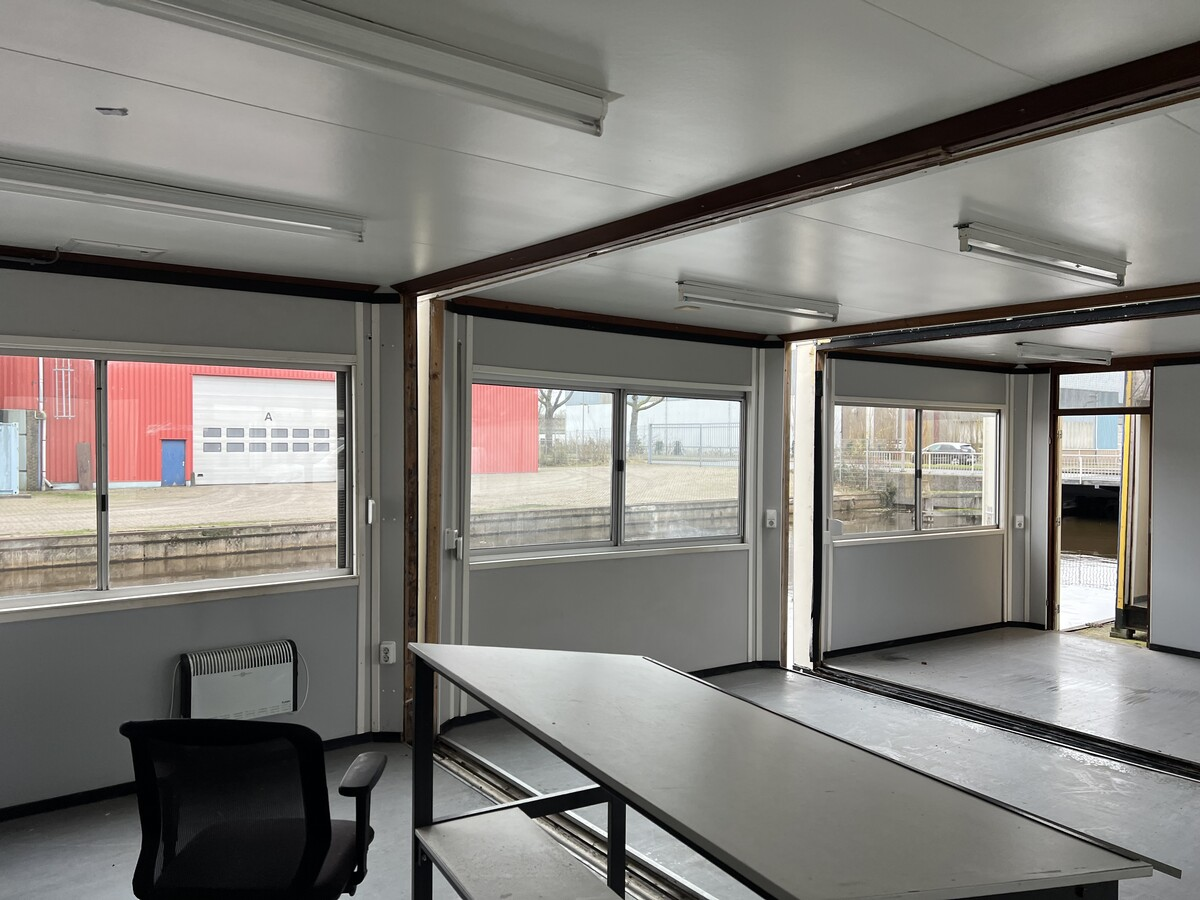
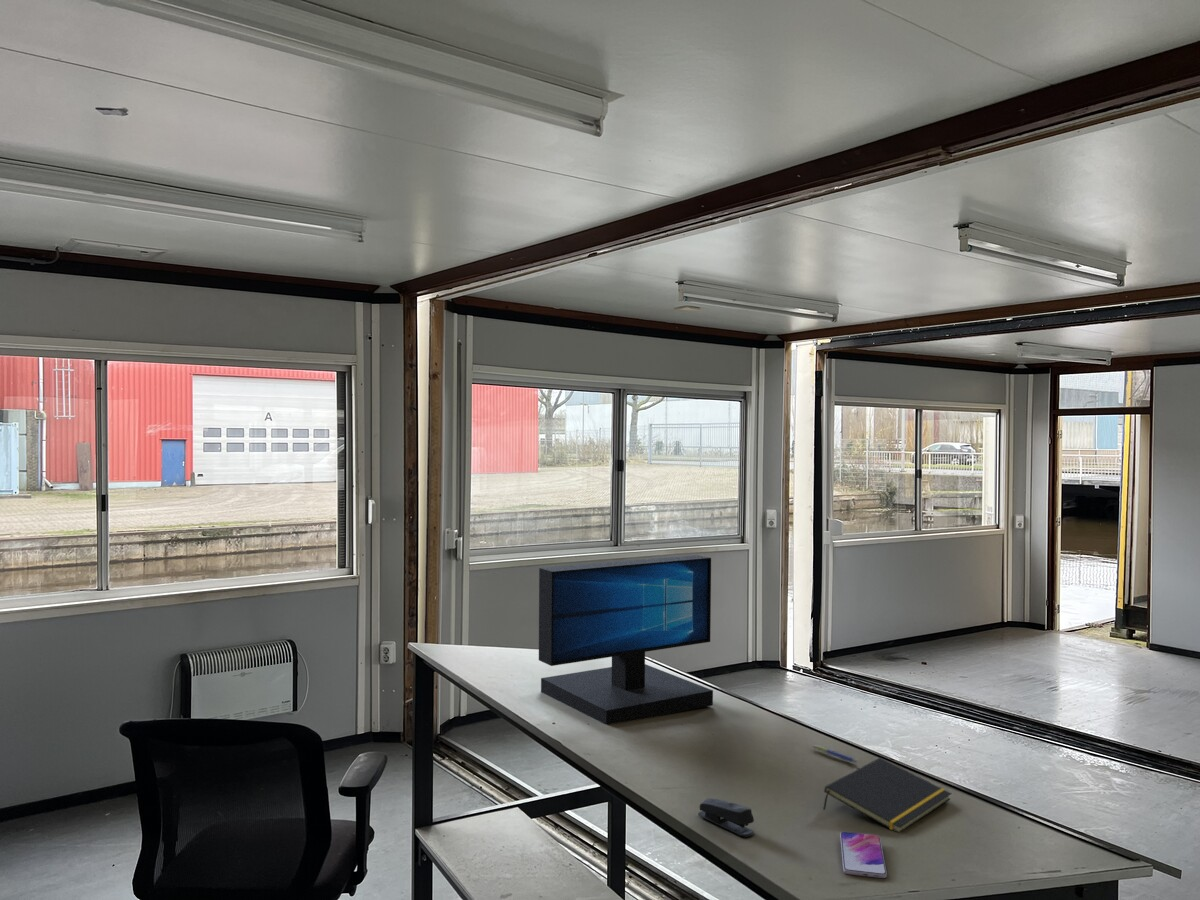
+ pen [811,744,859,764]
+ monitor [538,554,714,726]
+ stapler [697,798,755,838]
+ smartphone [839,831,888,879]
+ notepad [822,757,953,833]
